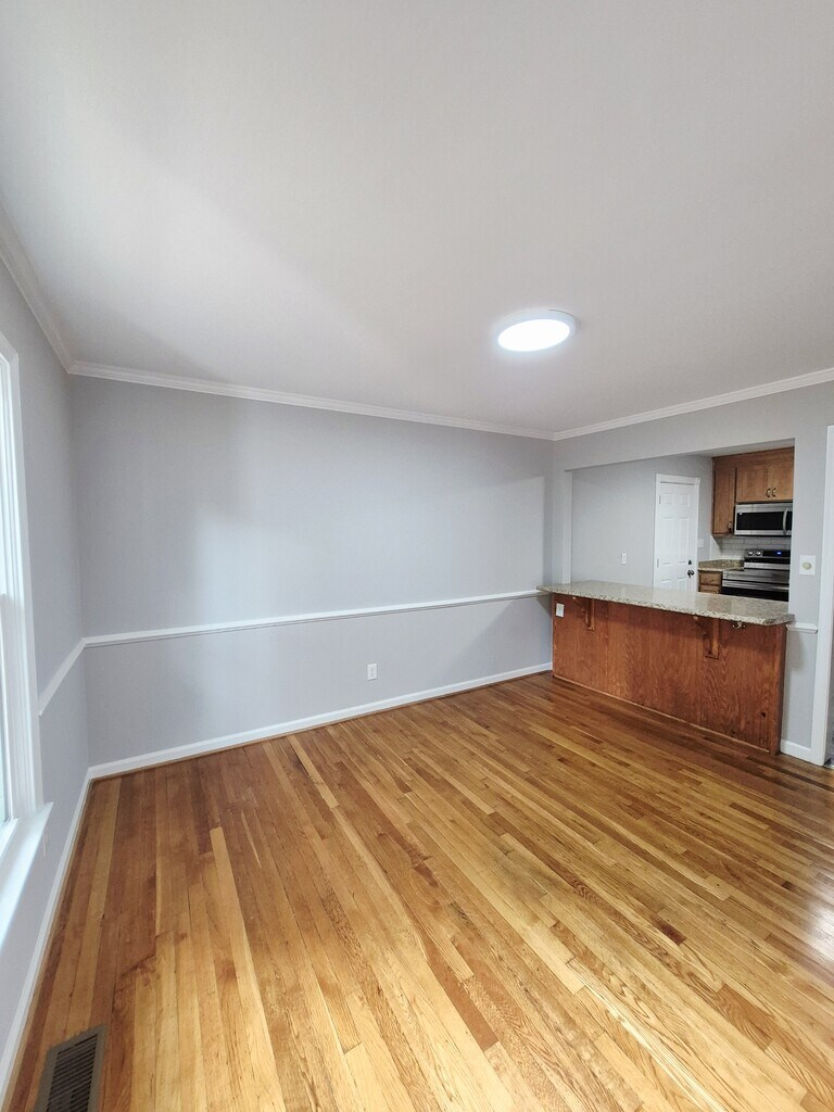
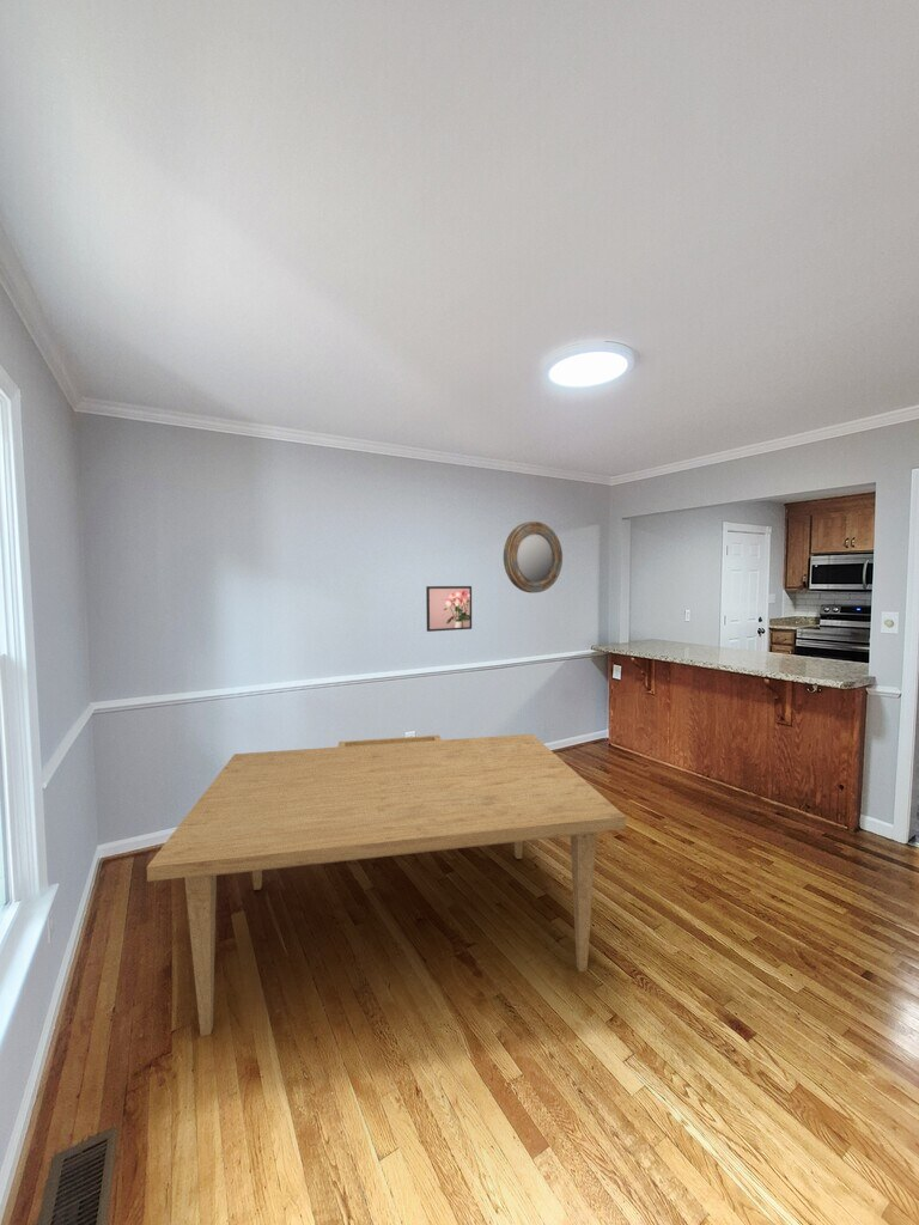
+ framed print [425,585,473,633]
+ dining table [146,733,627,1037]
+ home mirror [503,520,564,593]
